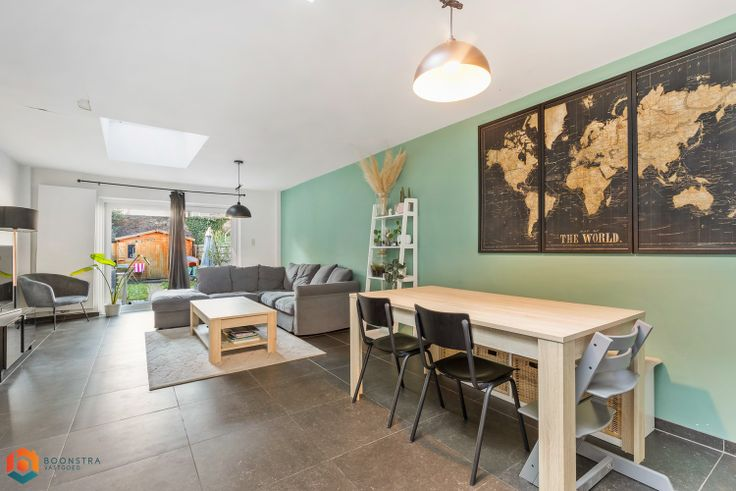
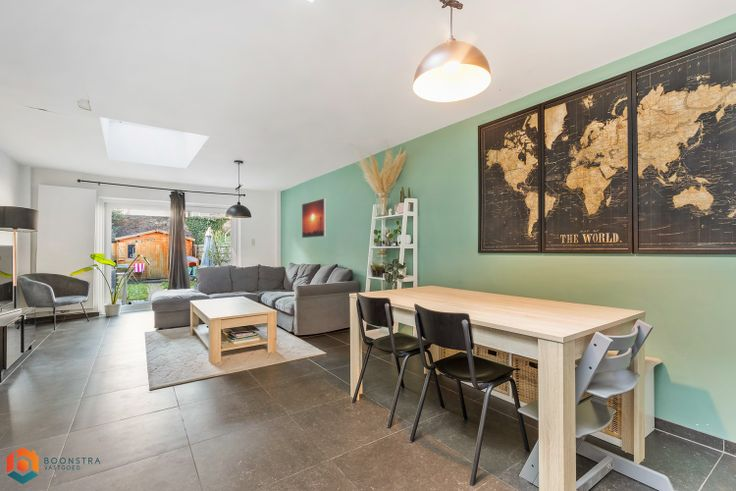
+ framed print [301,197,327,239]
